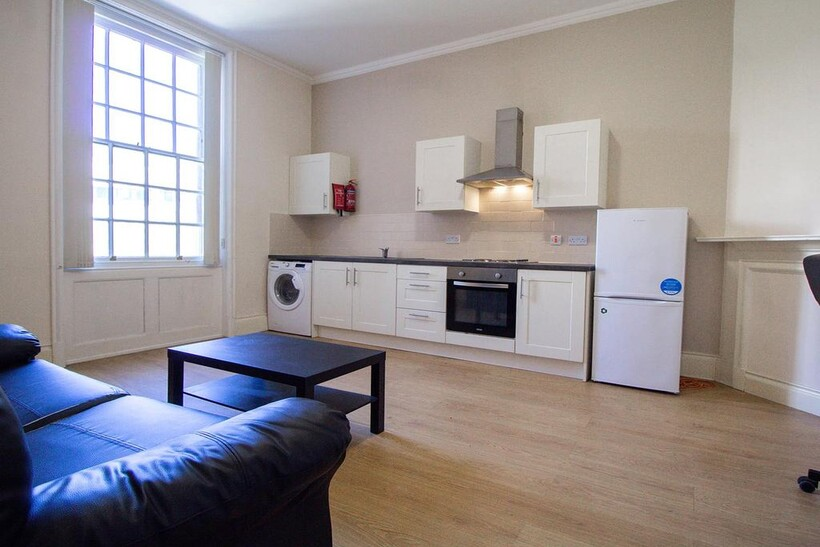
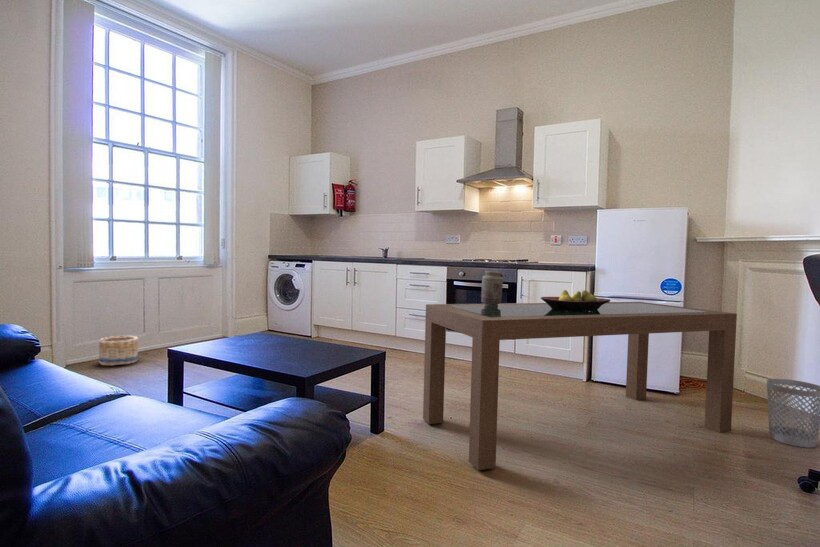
+ wastebasket [766,378,820,449]
+ vase [480,270,504,307]
+ basket [97,334,140,367]
+ fruit bowl [540,289,611,310]
+ dining table [422,301,738,471]
